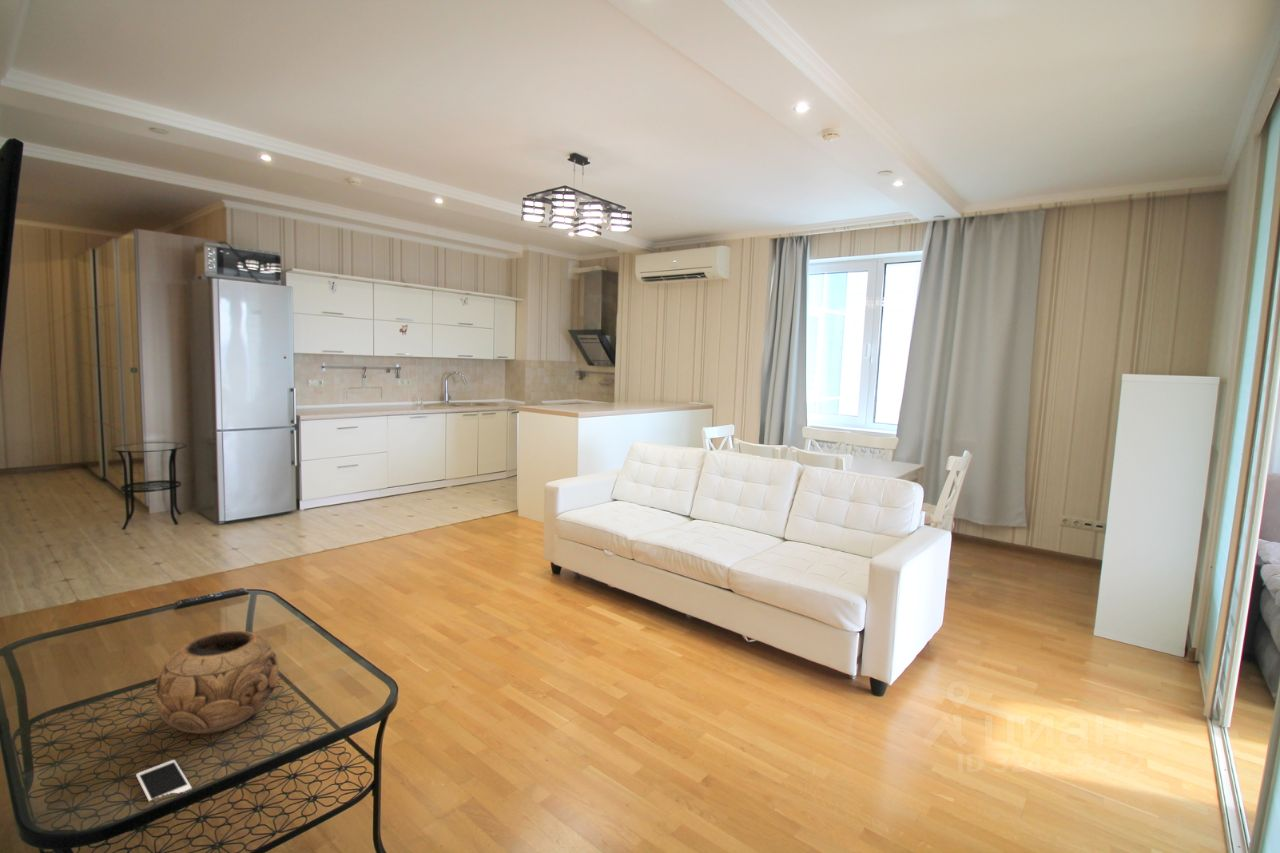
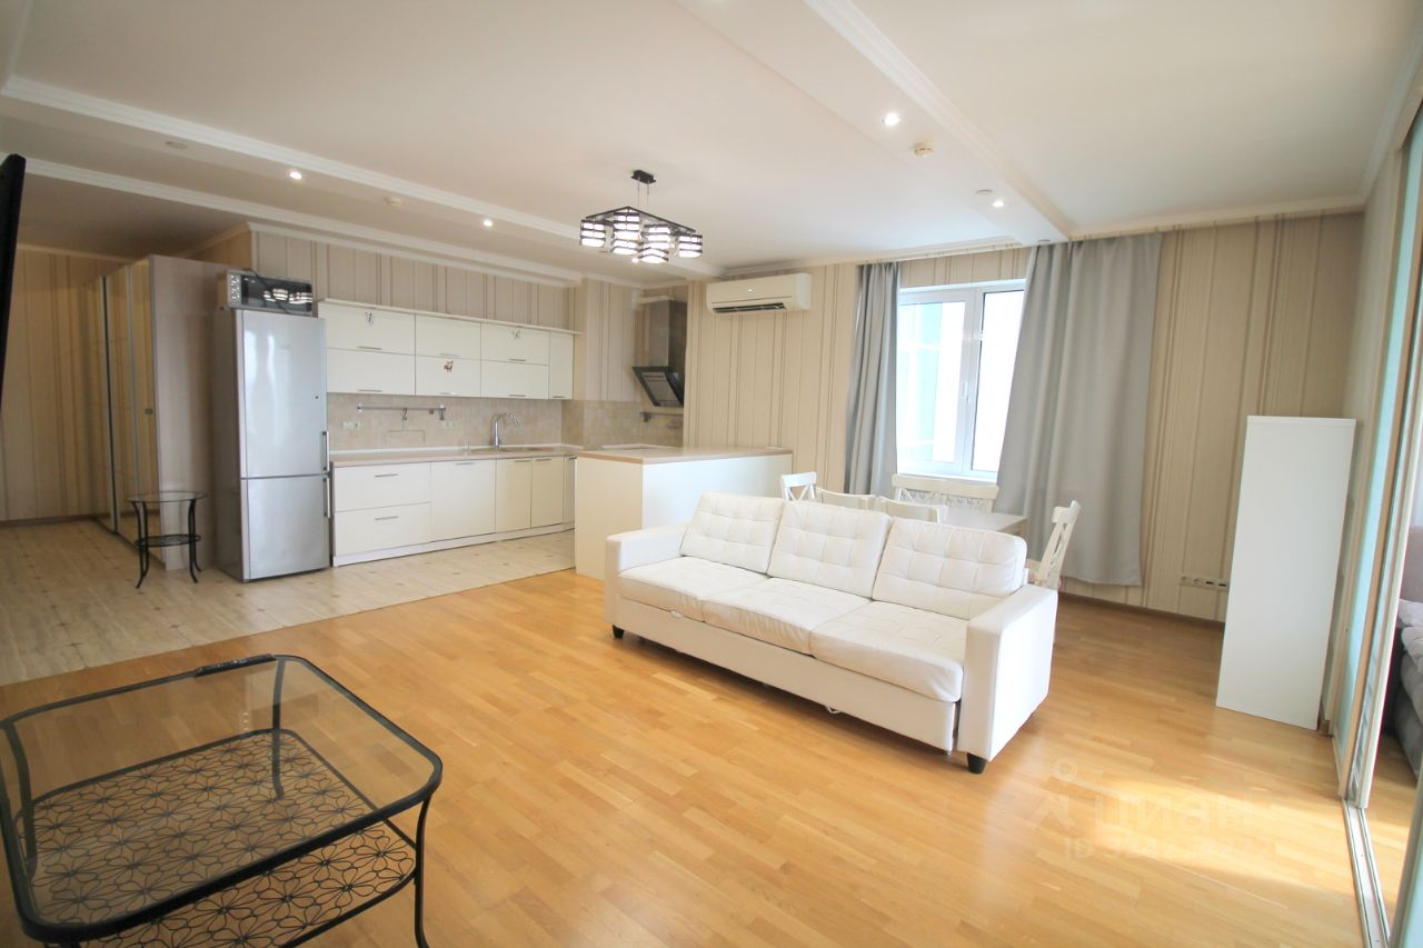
- decorative bowl [153,630,279,735]
- cell phone [135,759,193,802]
